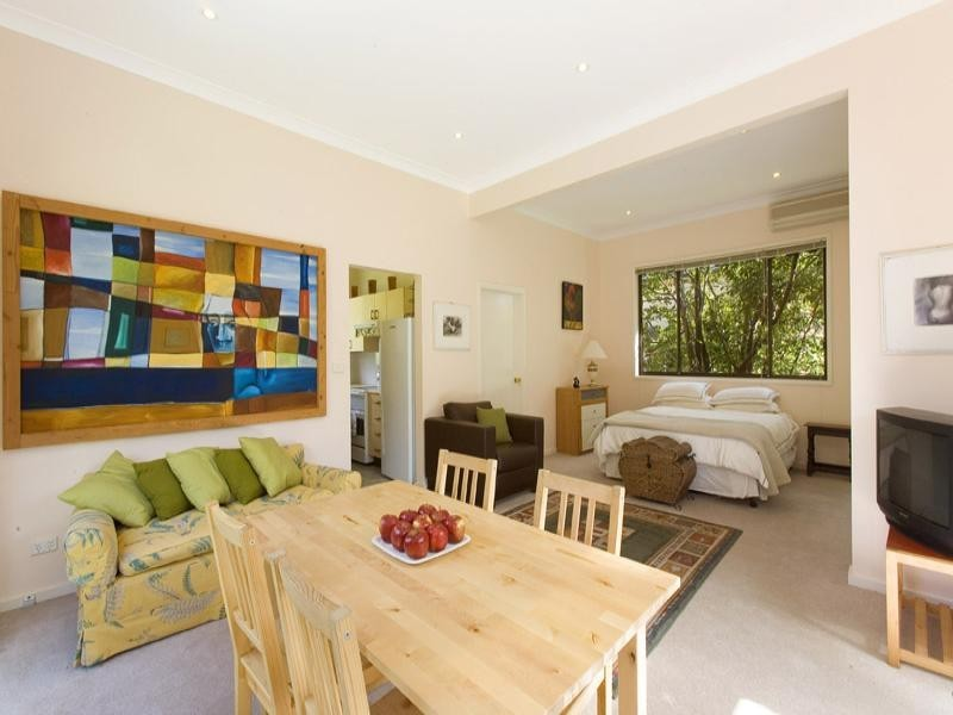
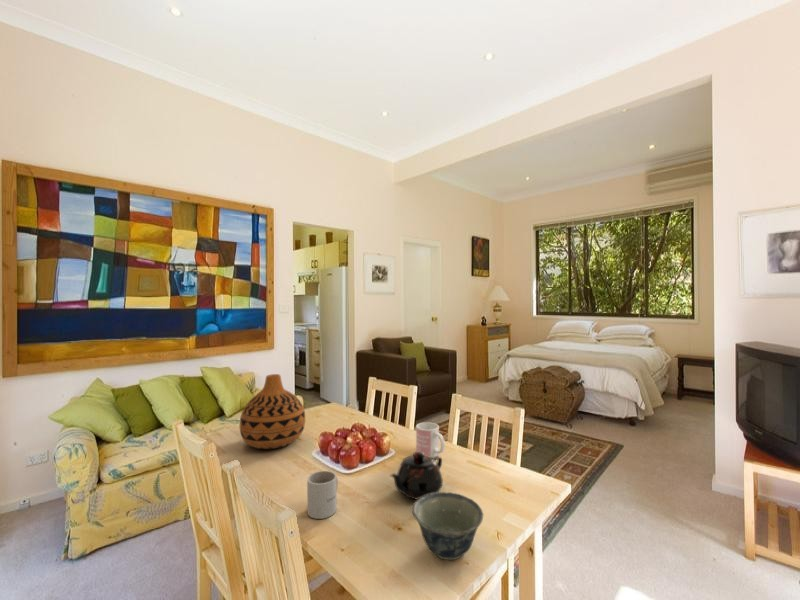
+ mug [415,421,446,458]
+ bowl [411,491,484,561]
+ mug [306,470,339,520]
+ teapot [388,451,444,500]
+ vase [239,373,306,450]
